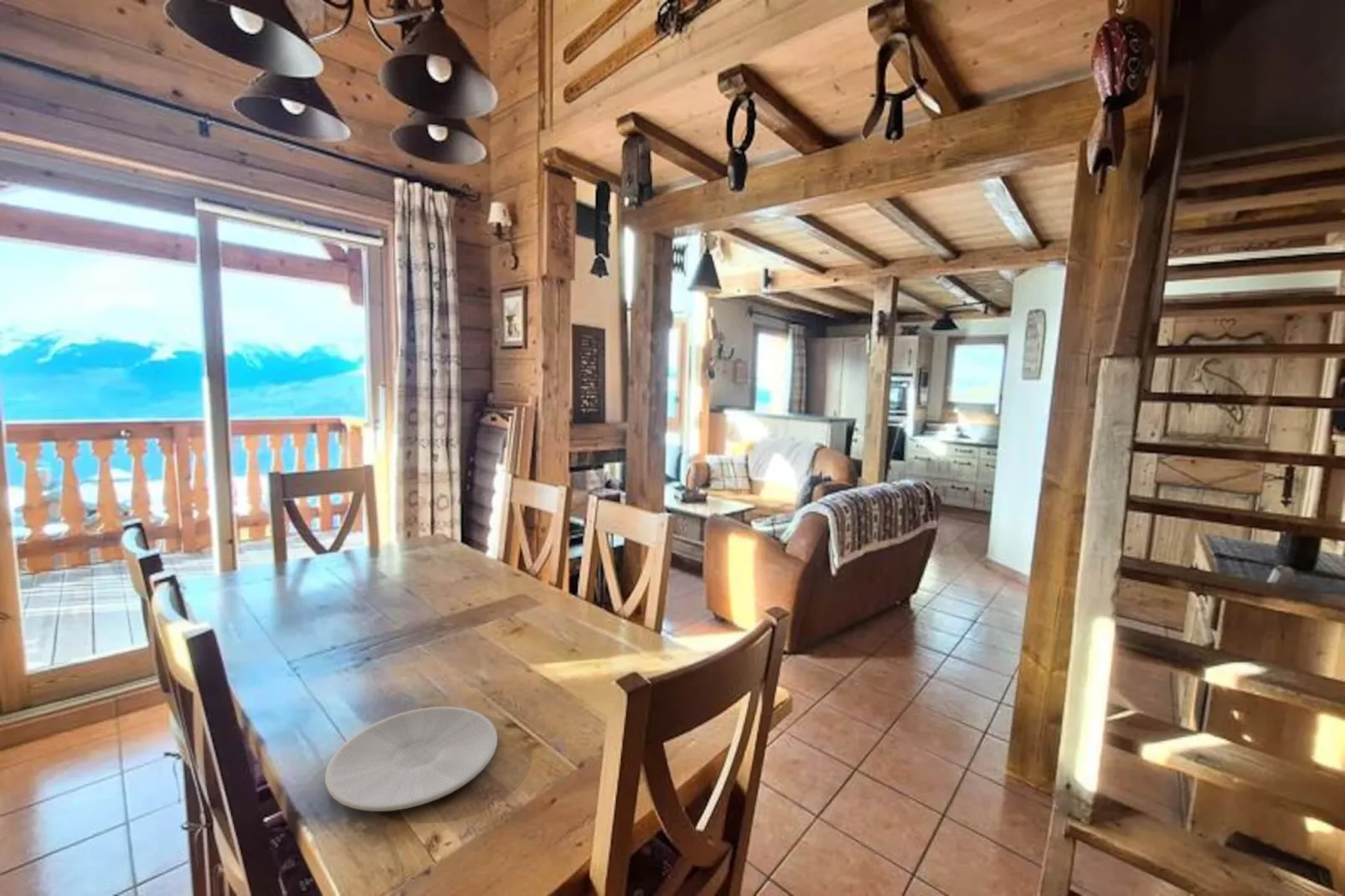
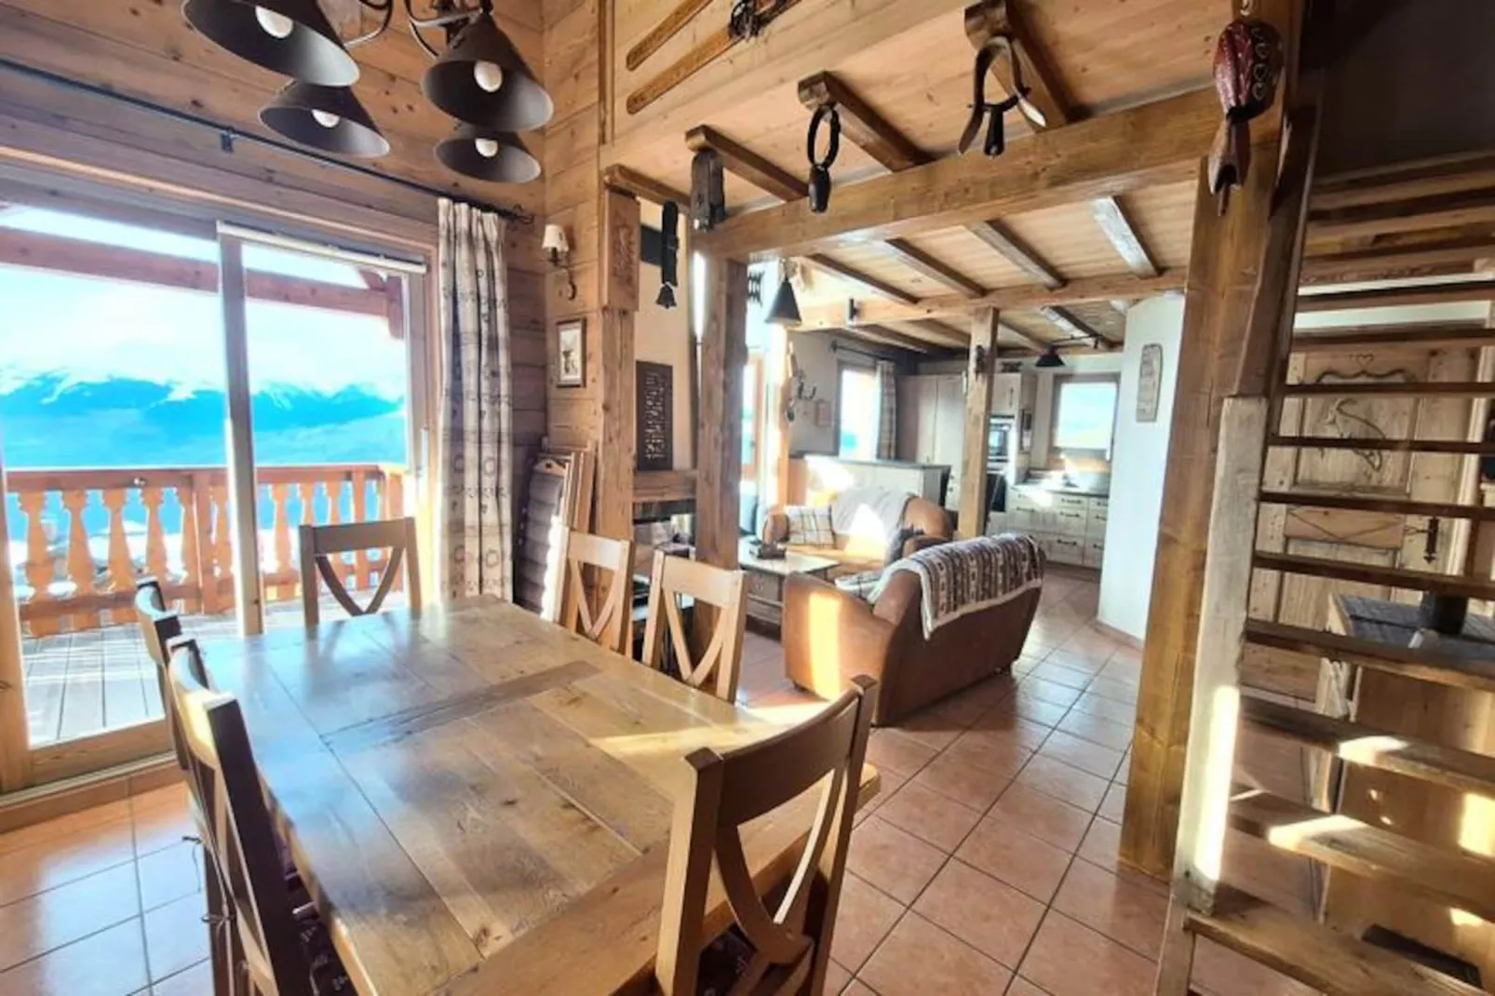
- plate [324,706,498,812]
